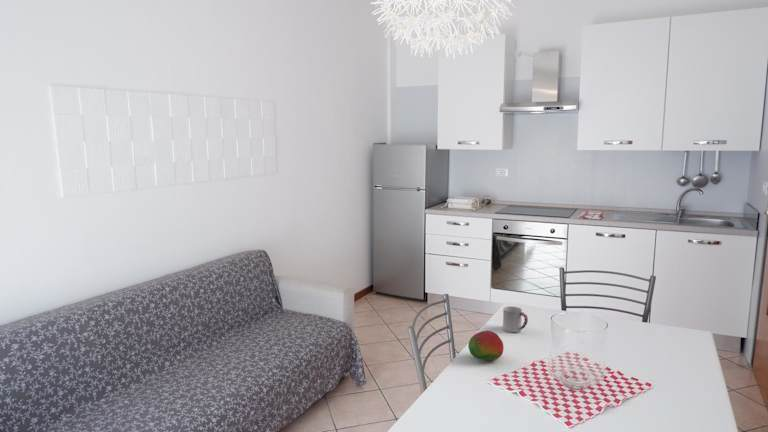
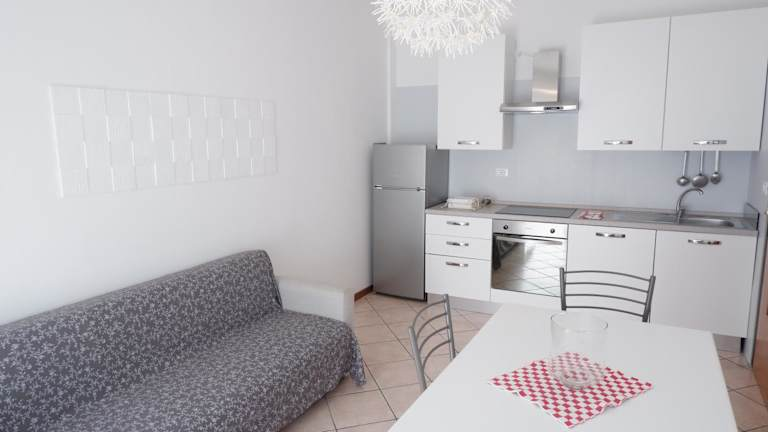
- fruit [468,330,504,362]
- cup [502,306,529,333]
